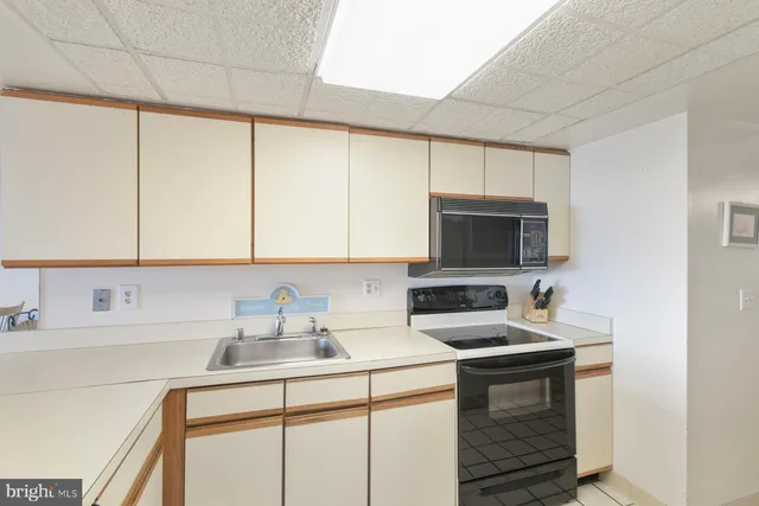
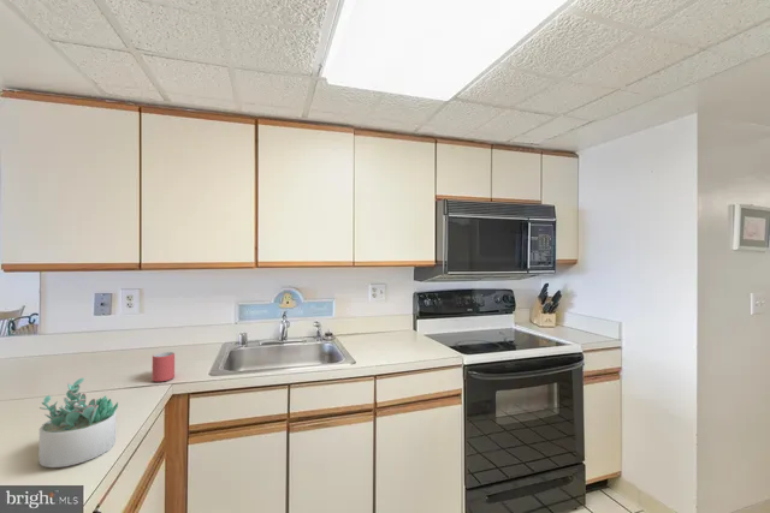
+ mug [152,351,176,383]
+ succulent plant [37,377,119,469]
